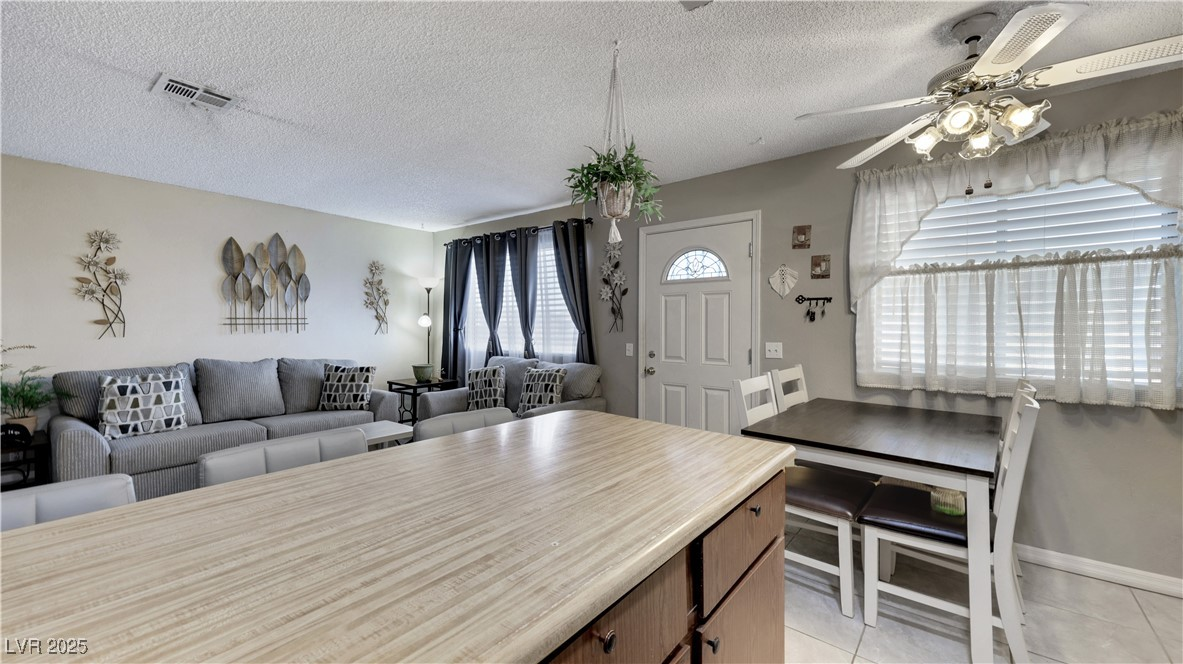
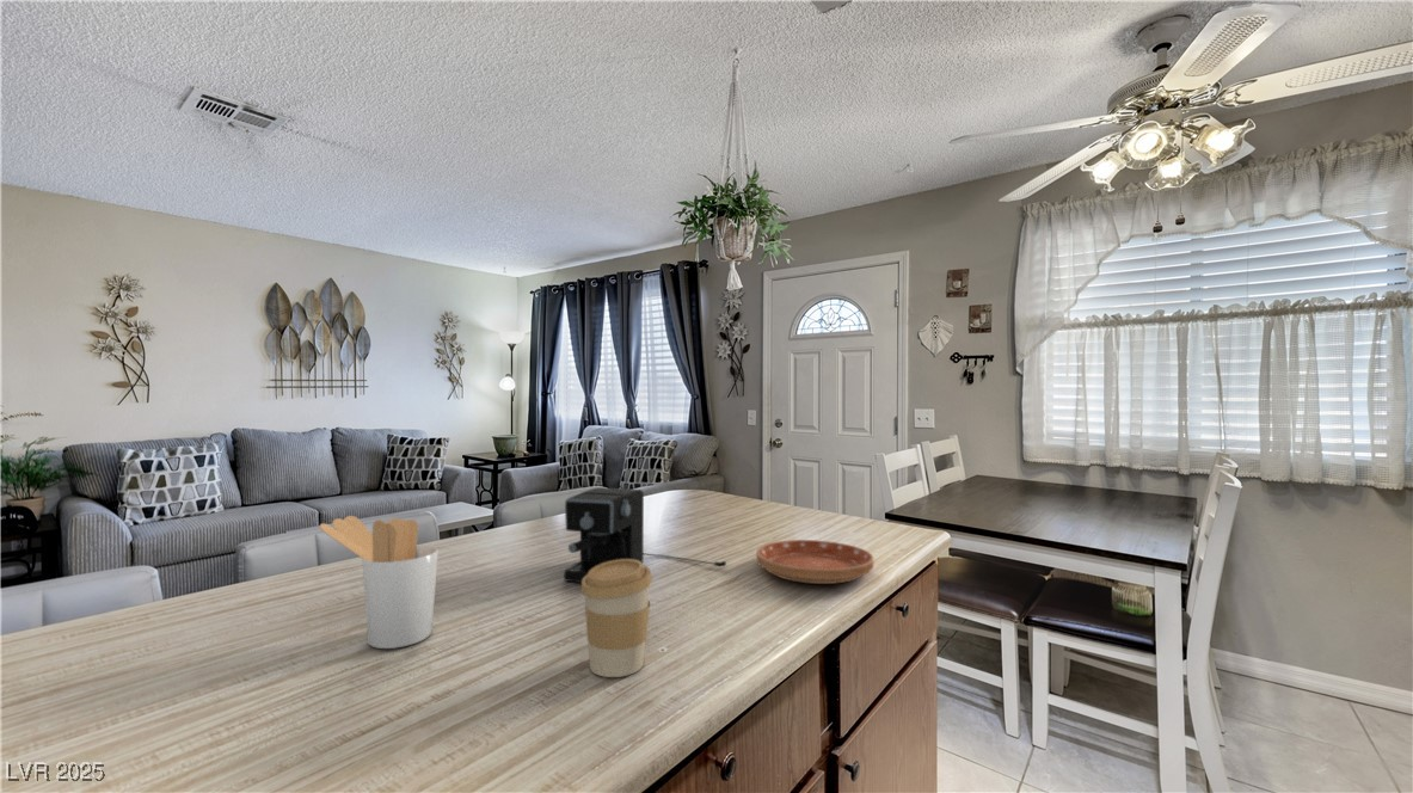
+ saucer [755,539,874,585]
+ utensil holder [319,515,440,650]
+ coffee cup [579,559,653,678]
+ coffee maker [563,486,727,584]
